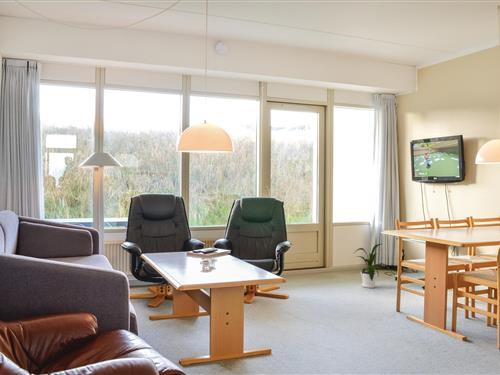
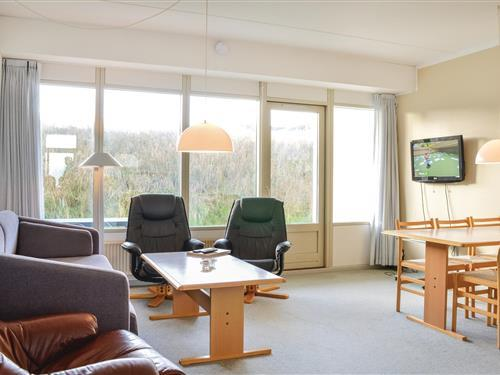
- house plant [353,243,393,289]
